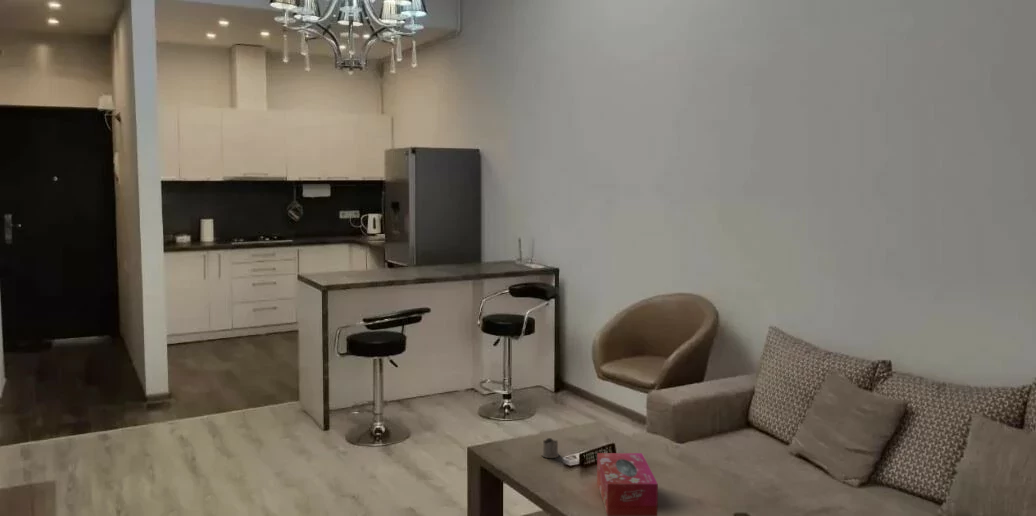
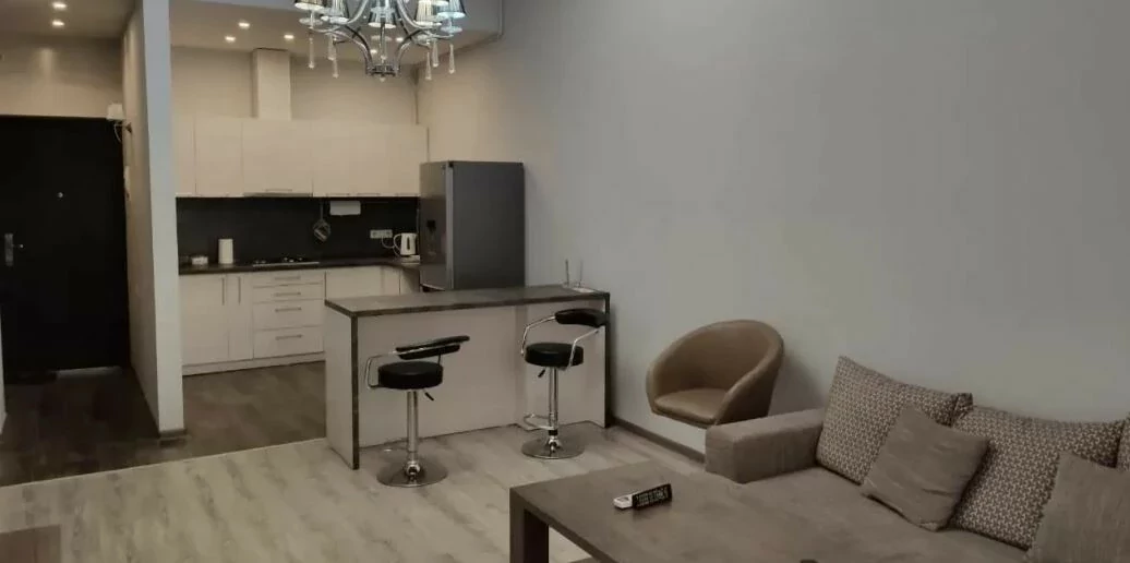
- tissue box [596,452,659,516]
- tea glass holder [541,437,560,459]
